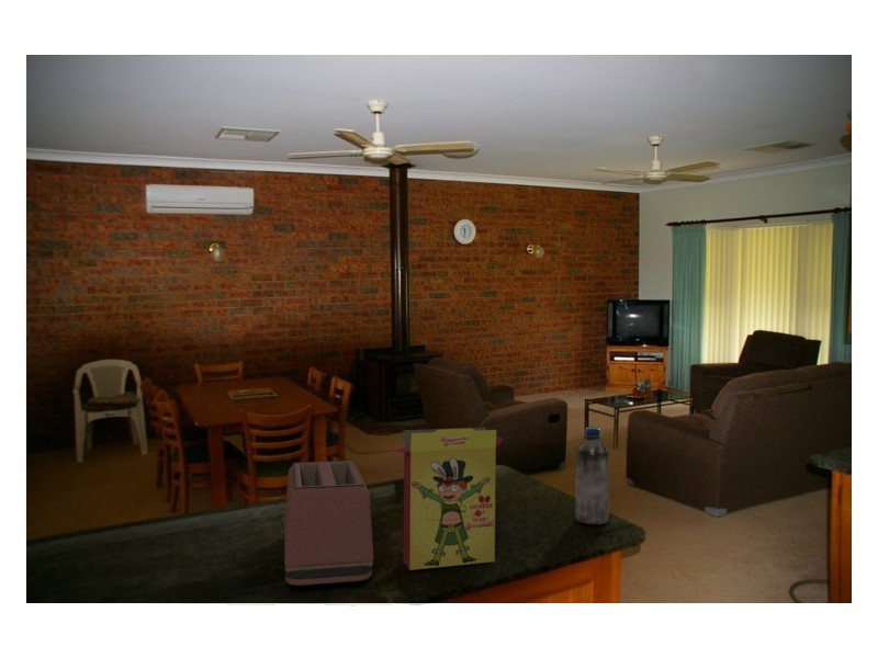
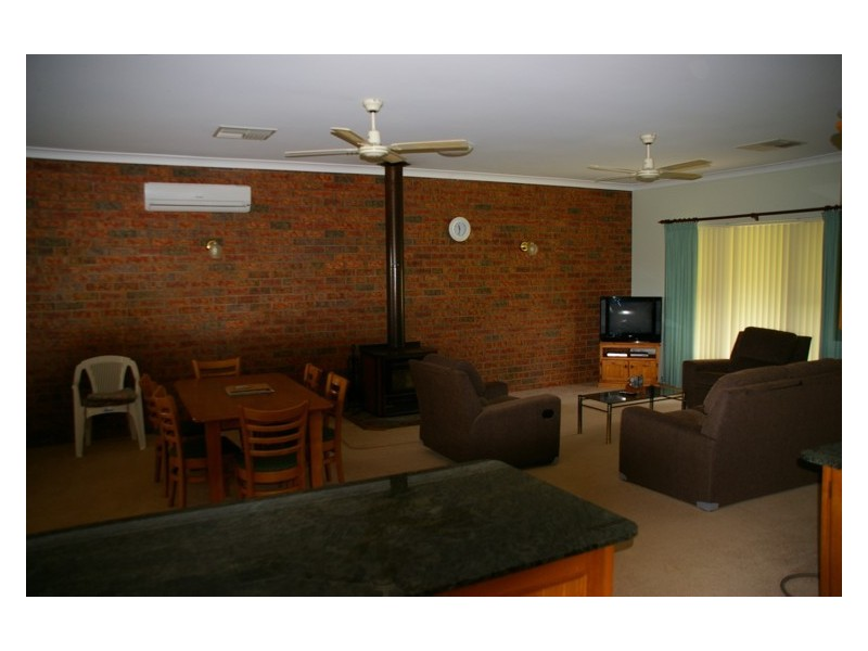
- toaster [283,460,375,587]
- water bottle [574,427,610,525]
- cereal box [393,427,504,571]
